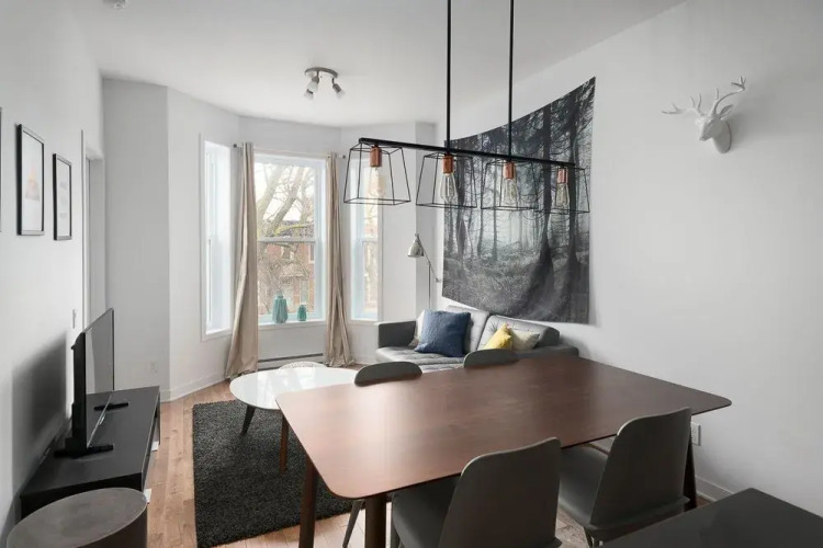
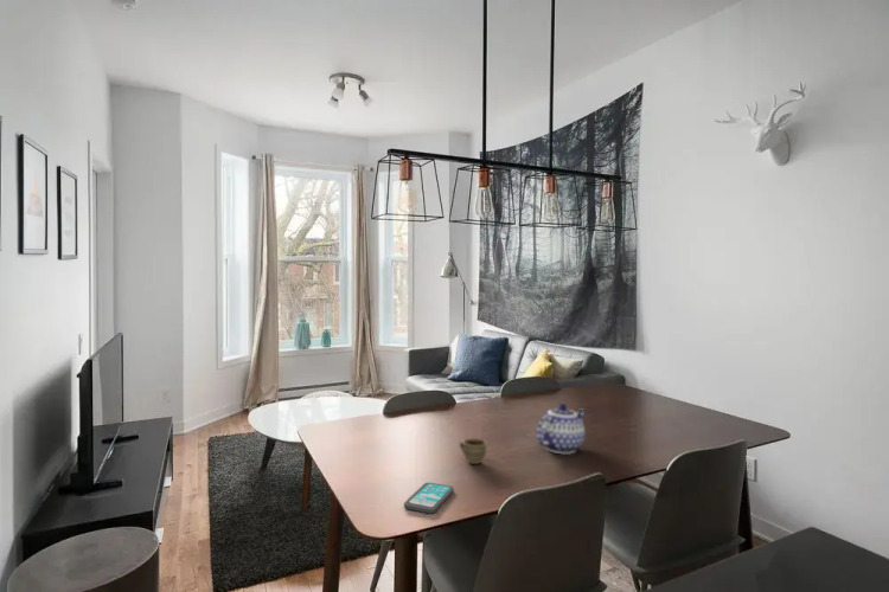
+ teapot [536,403,587,455]
+ smartphone [403,482,454,514]
+ cup [459,437,488,465]
